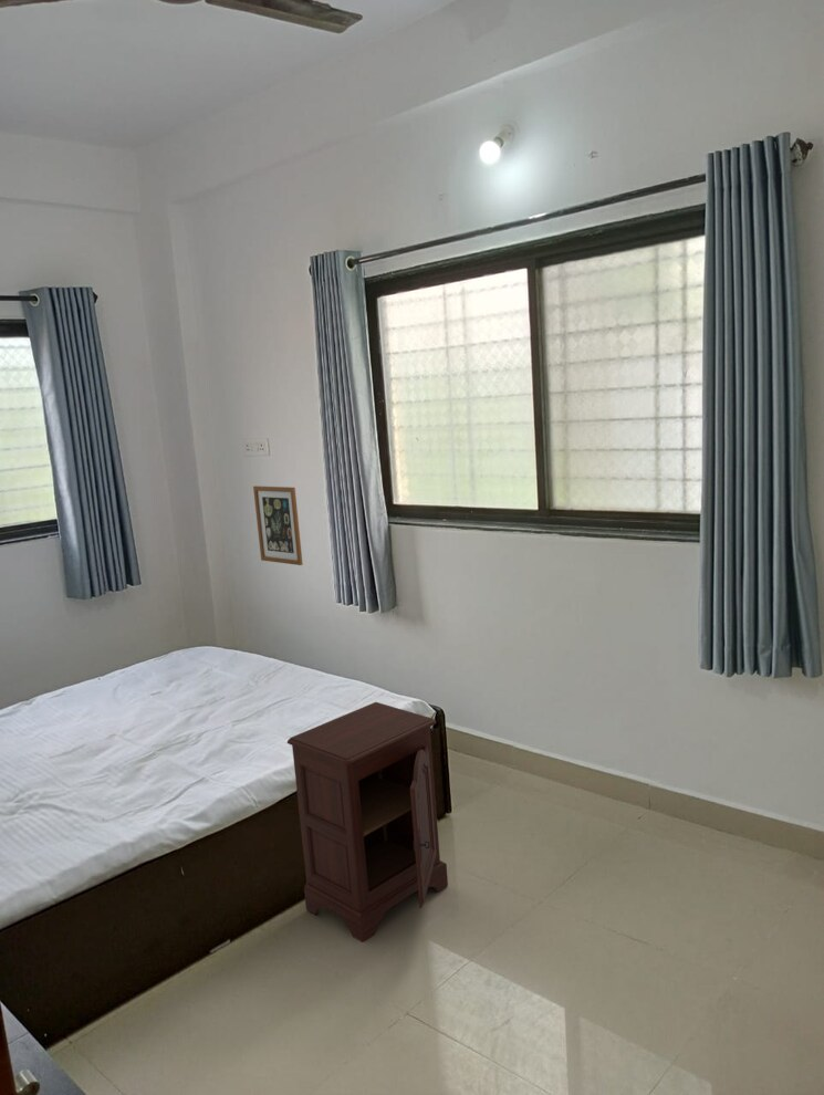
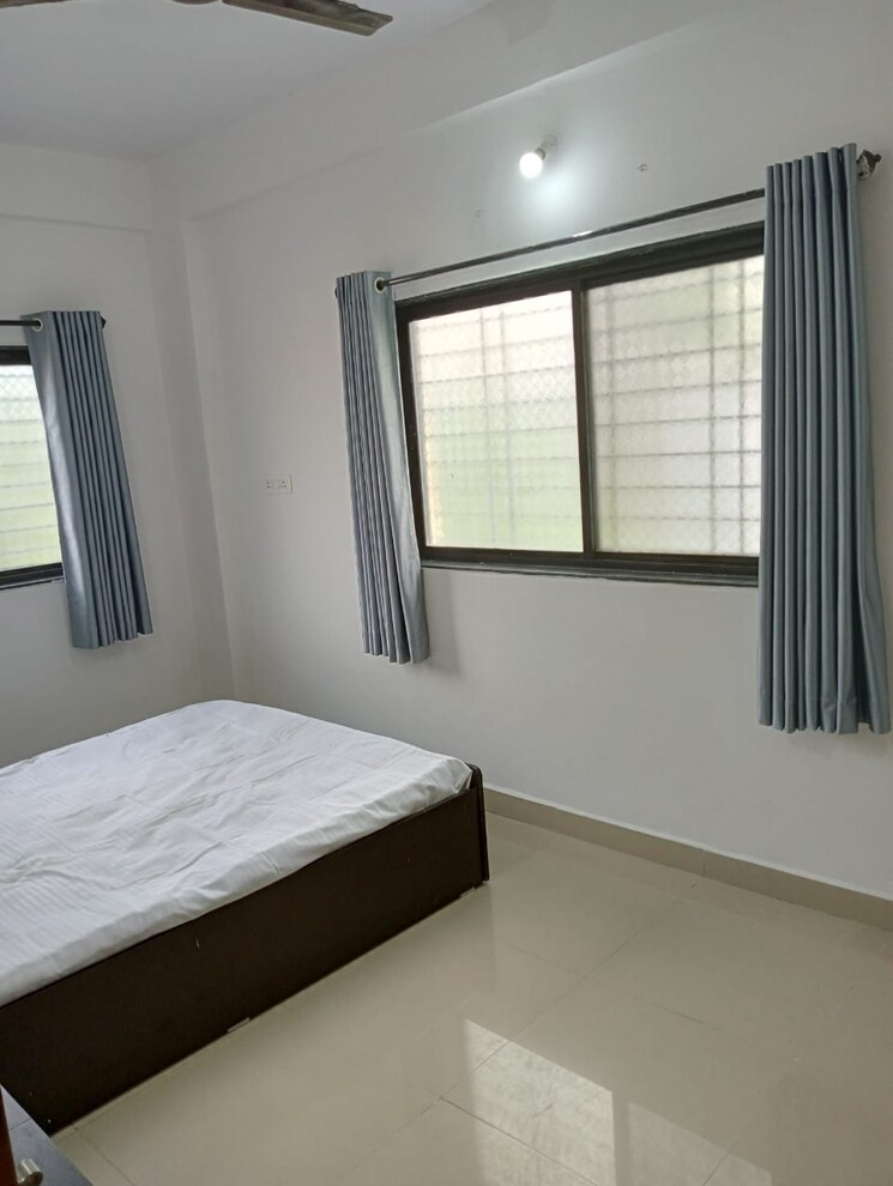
- nightstand [286,701,449,943]
- wall art [252,484,303,566]
